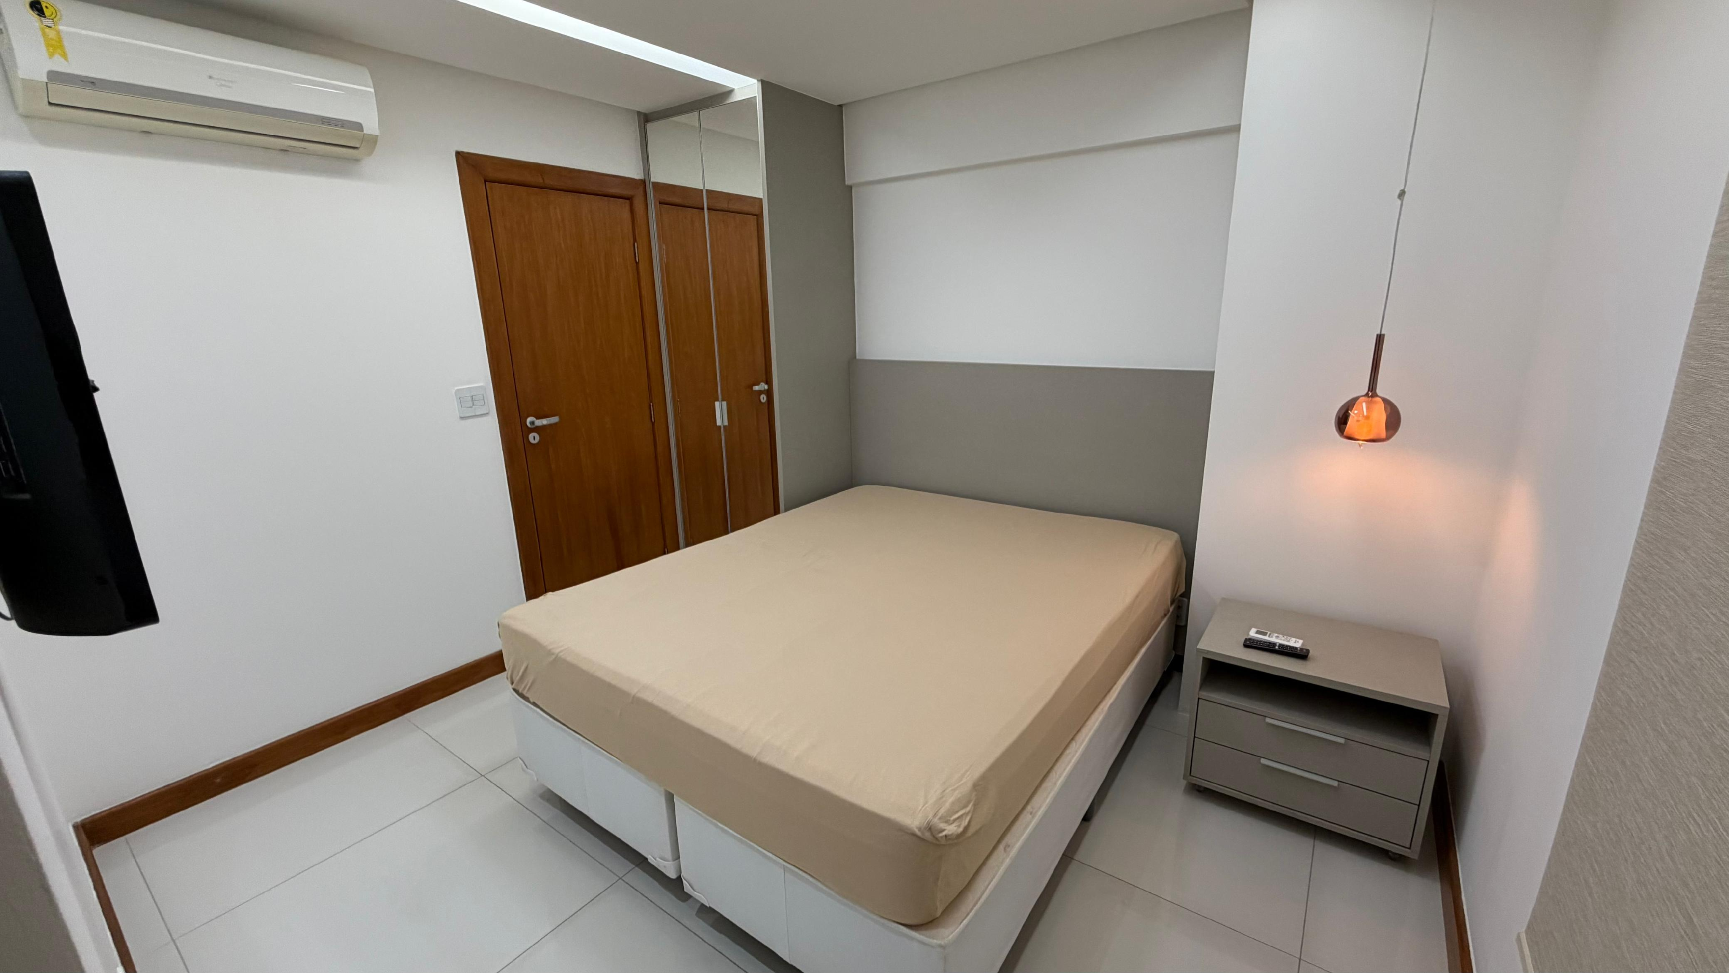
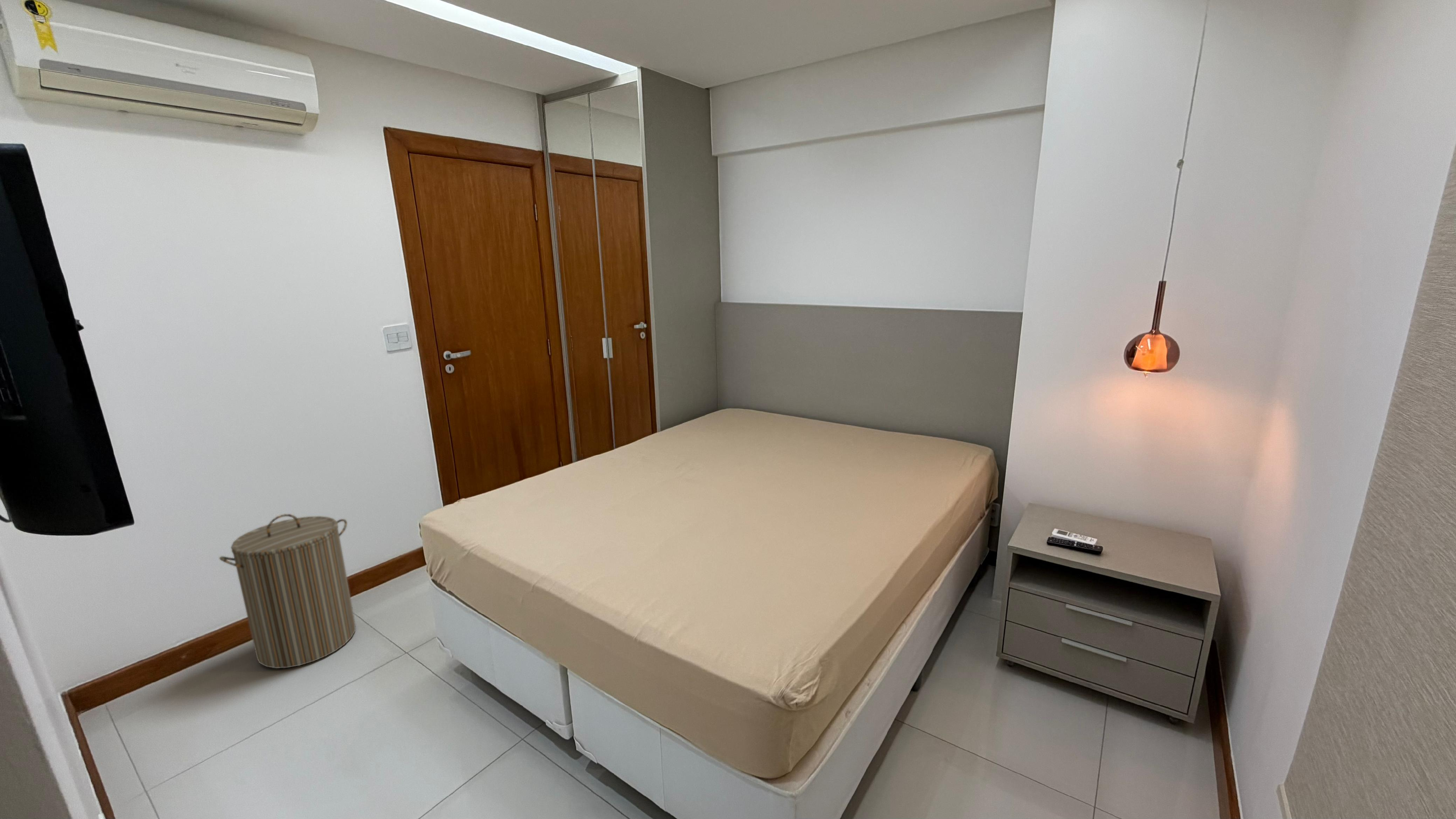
+ laundry hamper [219,514,356,669]
